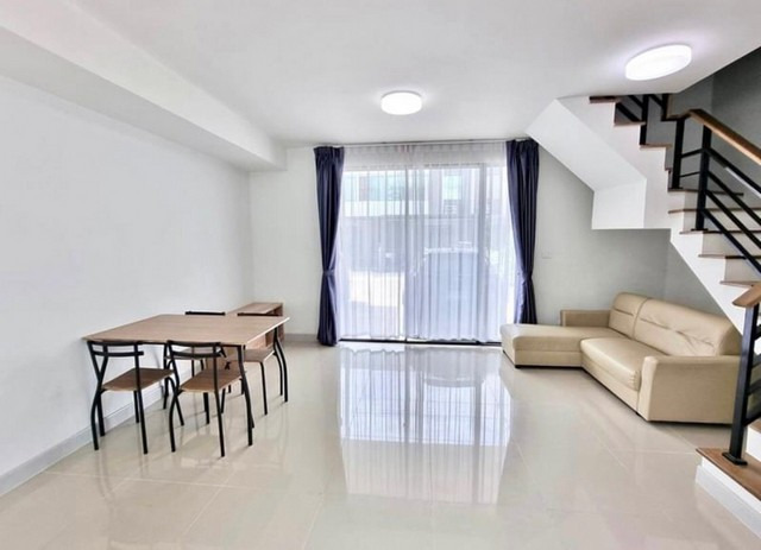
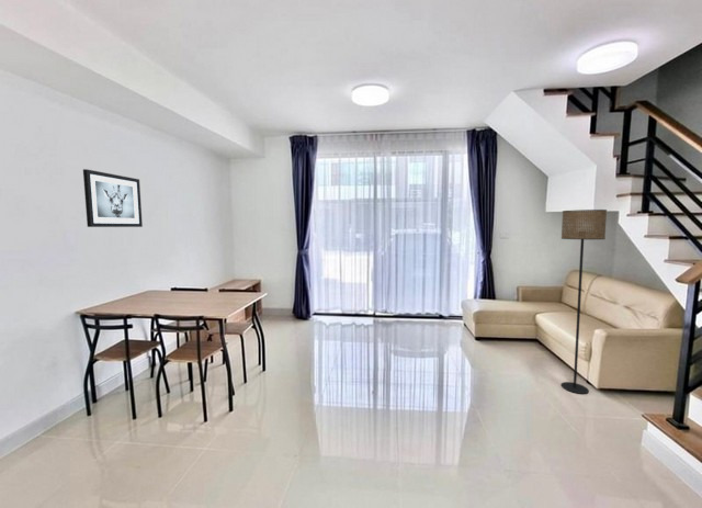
+ floor lamp [561,208,608,395]
+ wall art [82,168,144,228]
